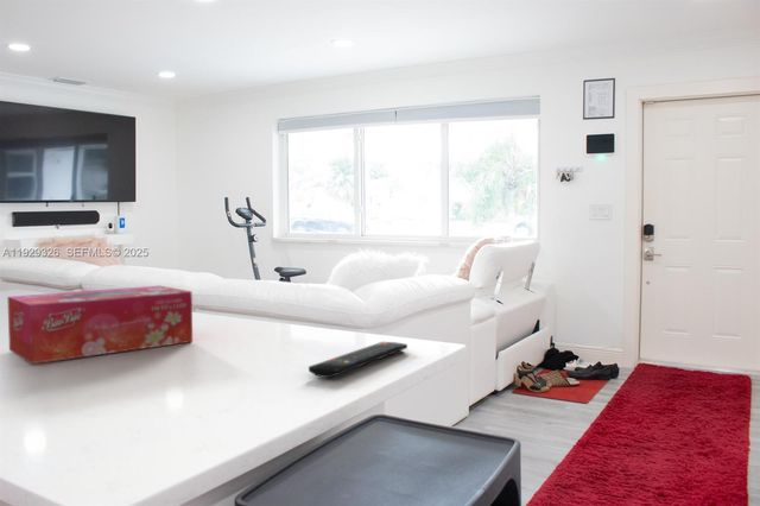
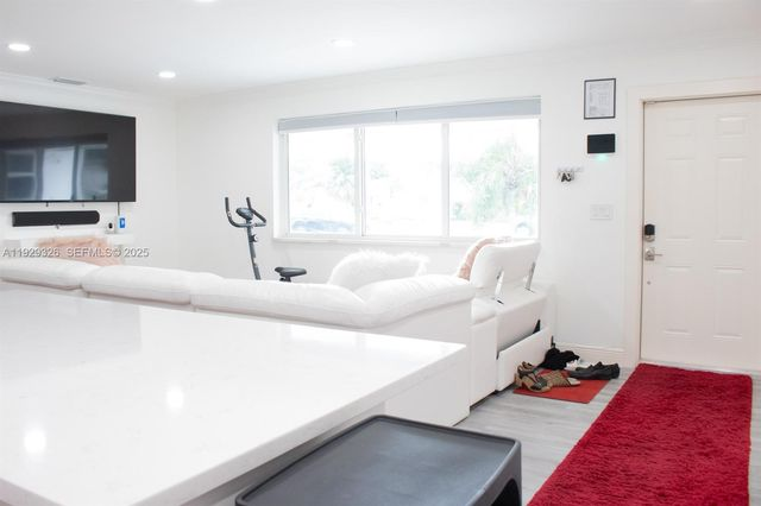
- tissue box [6,284,194,365]
- remote control [308,341,408,379]
